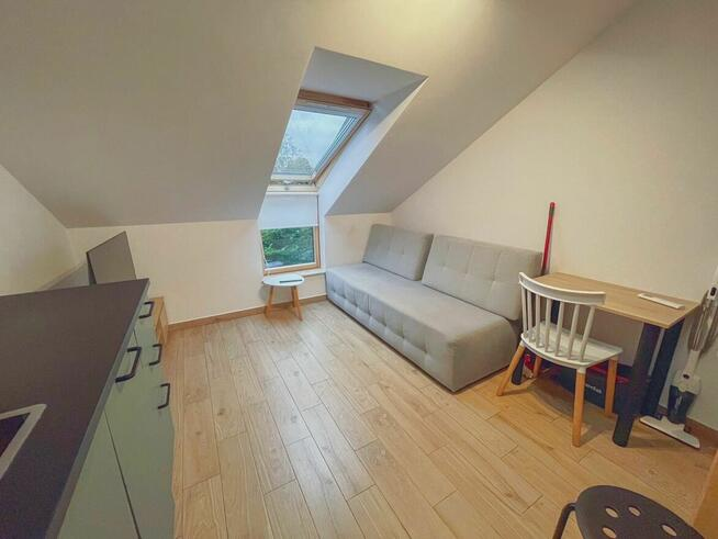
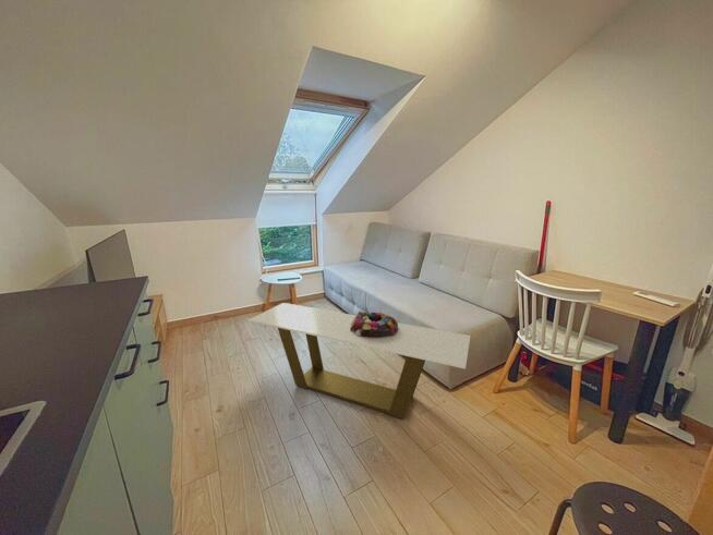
+ coffee table [247,302,471,420]
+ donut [350,311,399,338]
